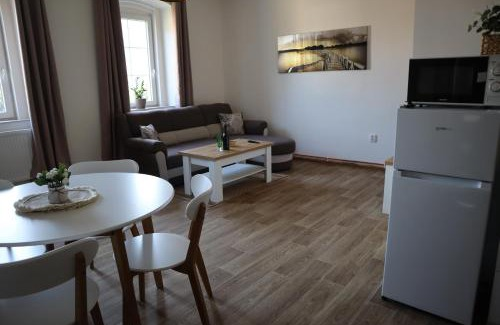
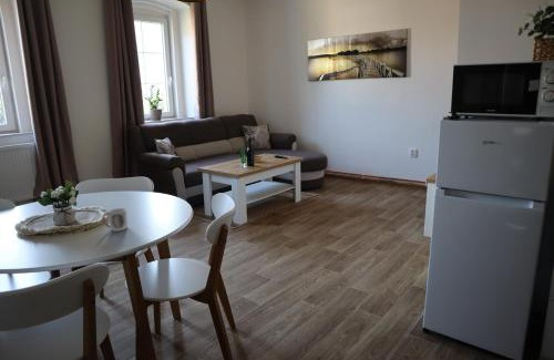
+ cup [101,207,129,233]
